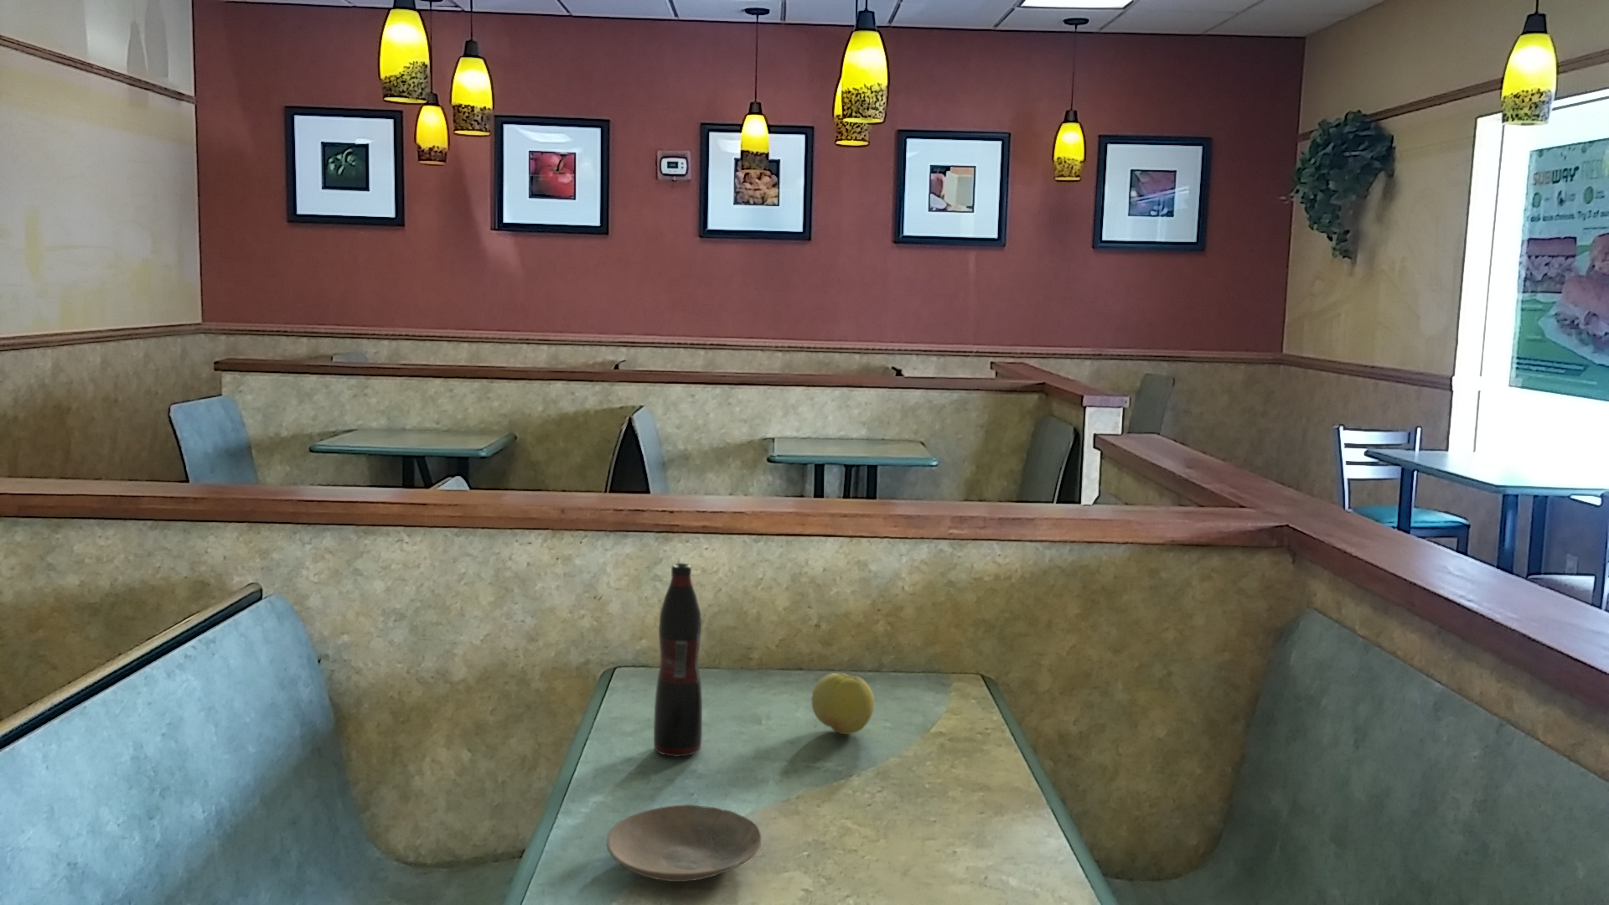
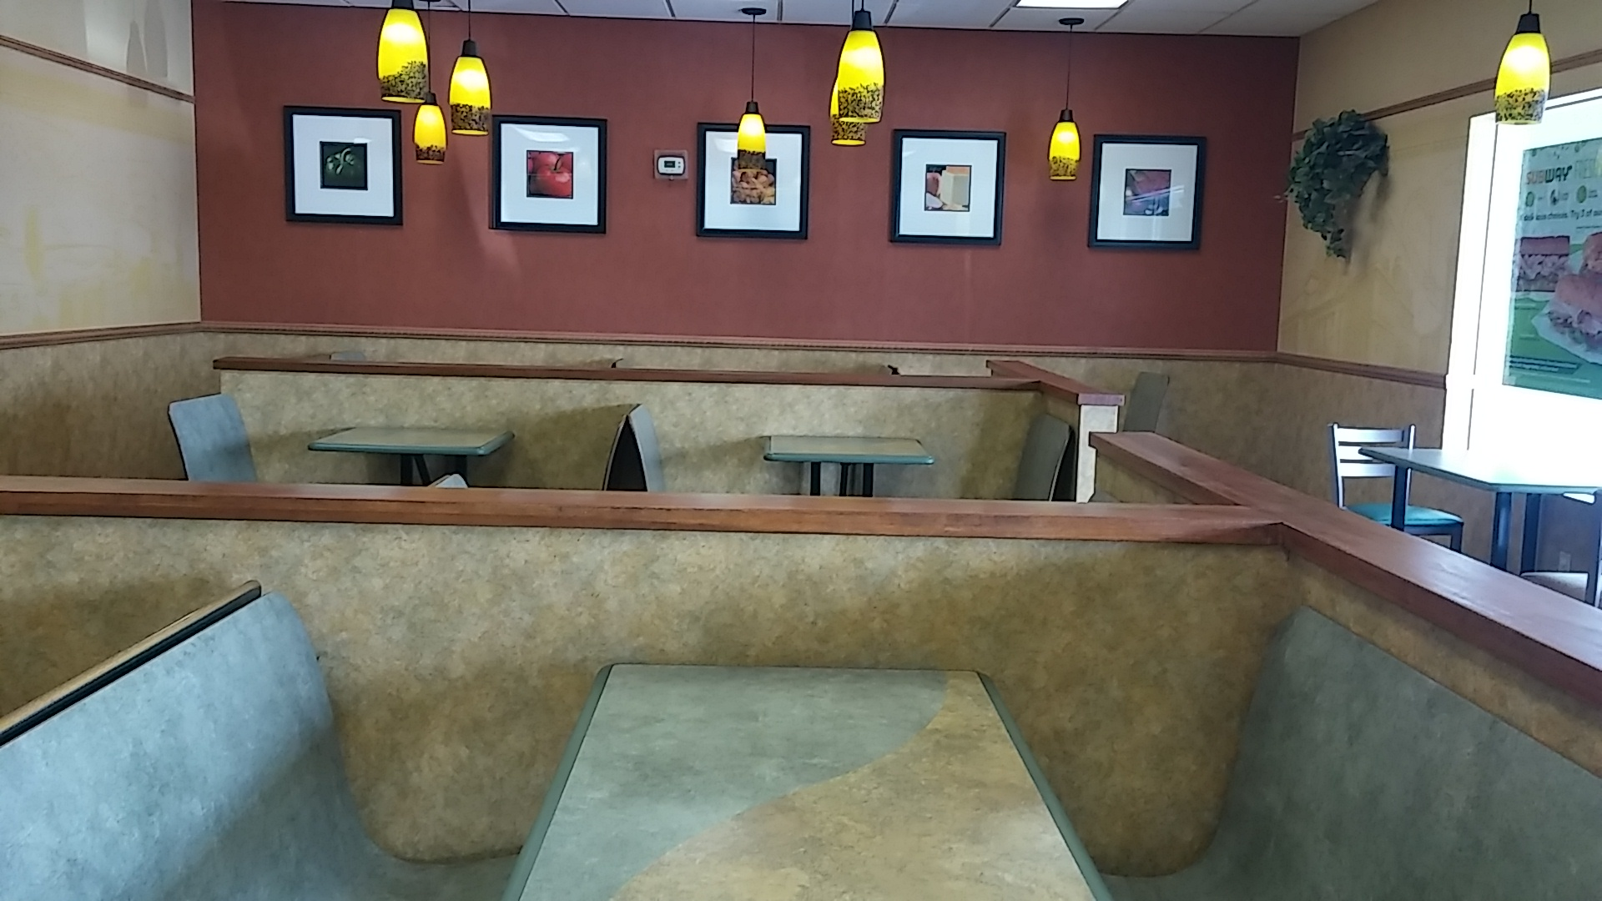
- apple [810,672,875,735]
- plate [606,803,763,883]
- soda bottle [653,562,703,758]
